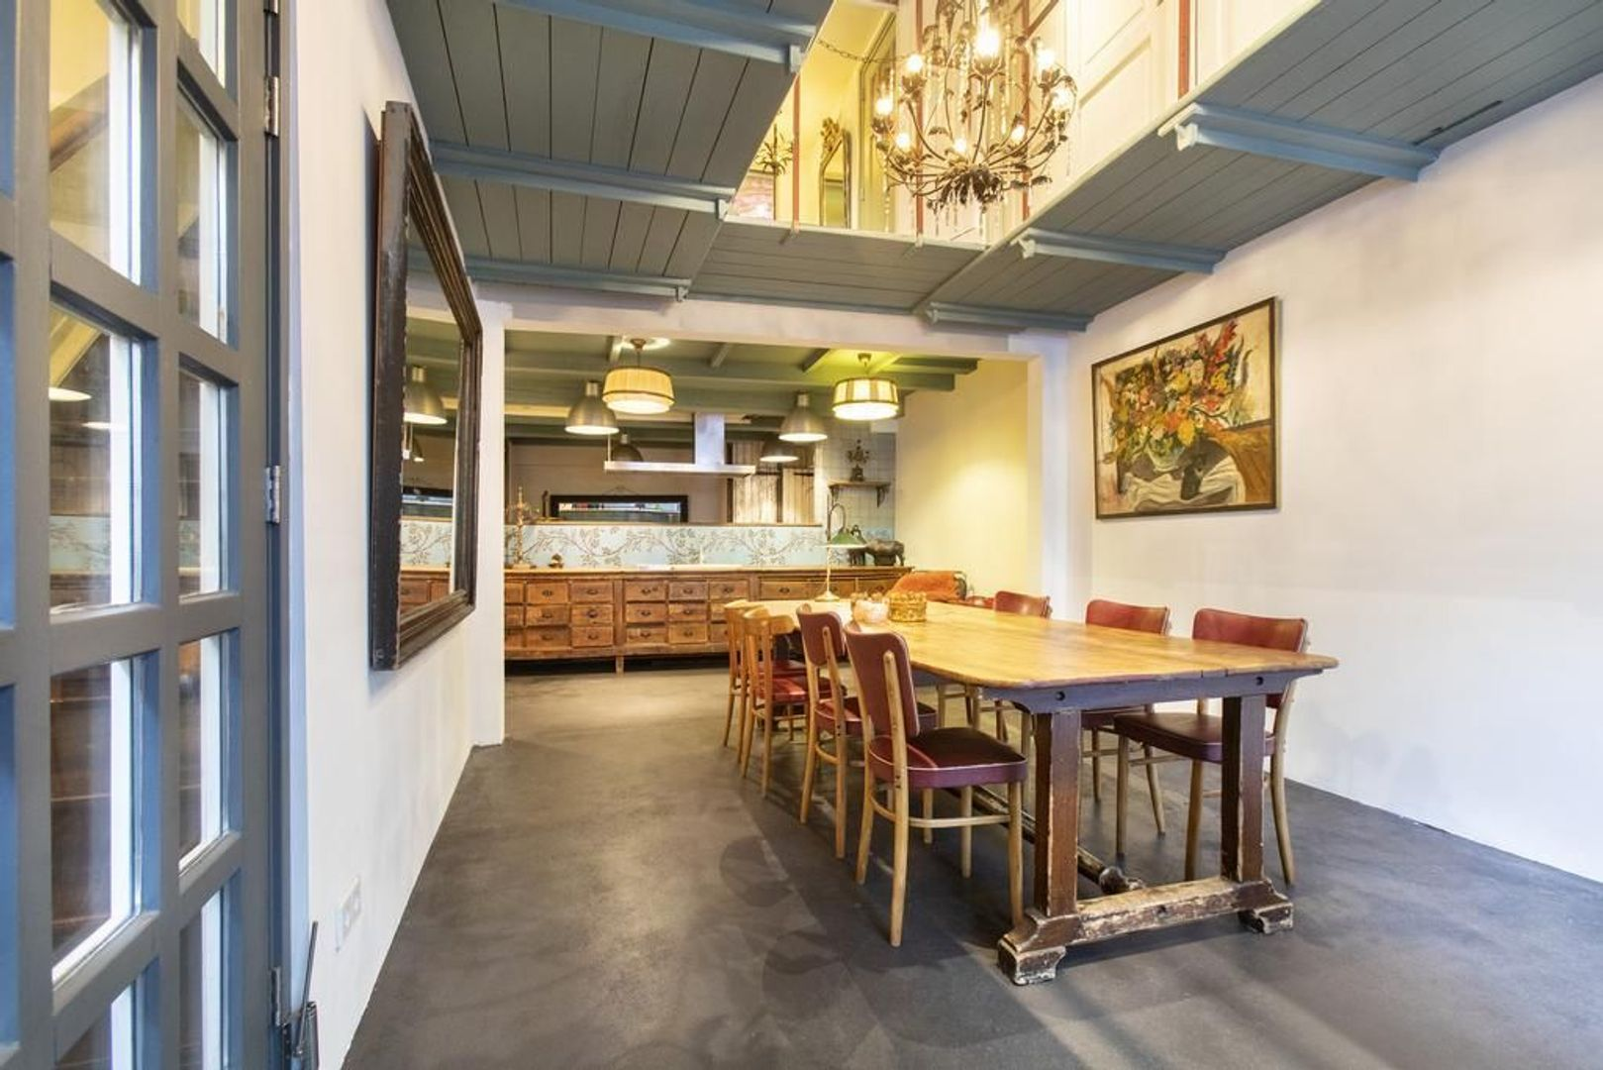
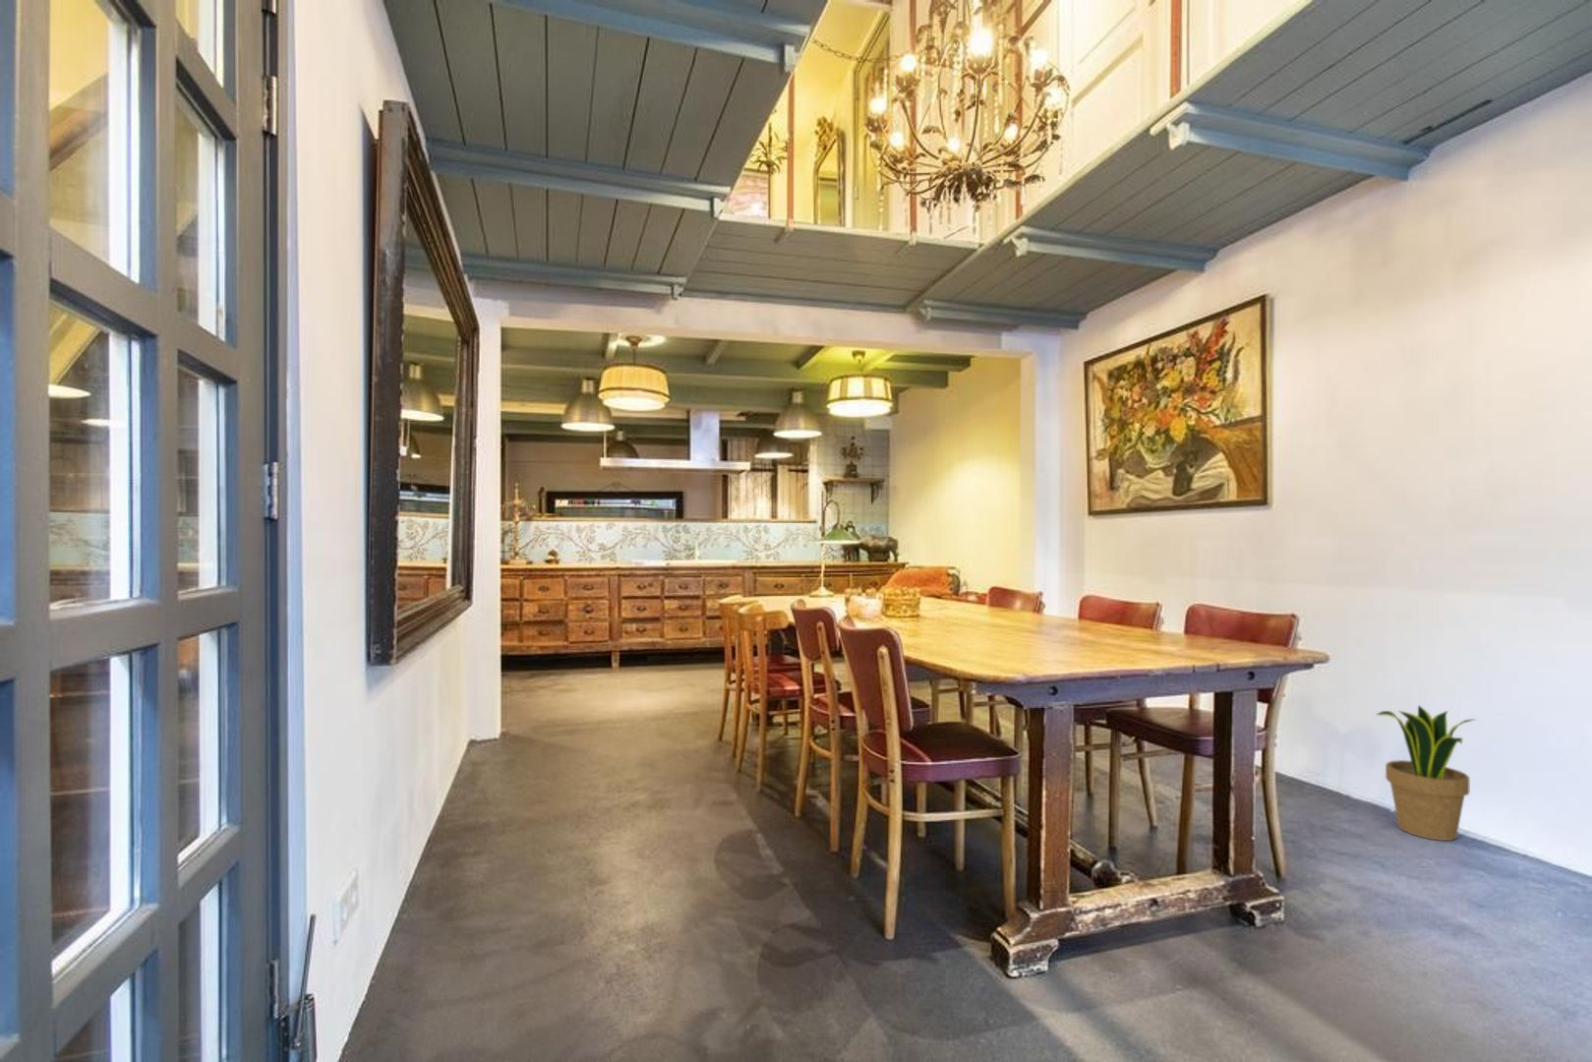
+ potted plant [1375,704,1477,842]
